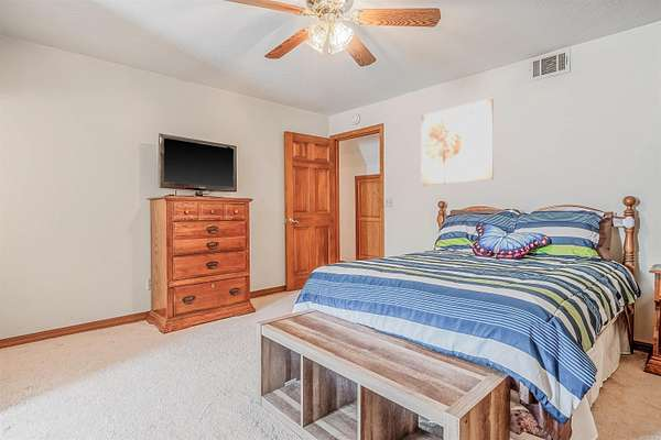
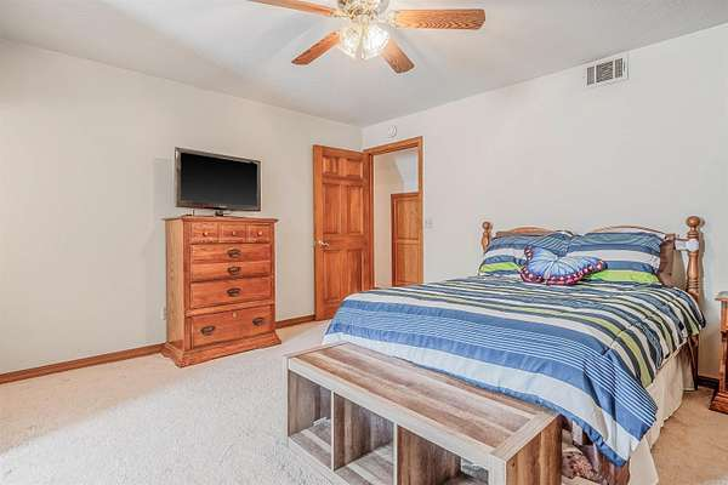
- wall art [420,97,495,186]
